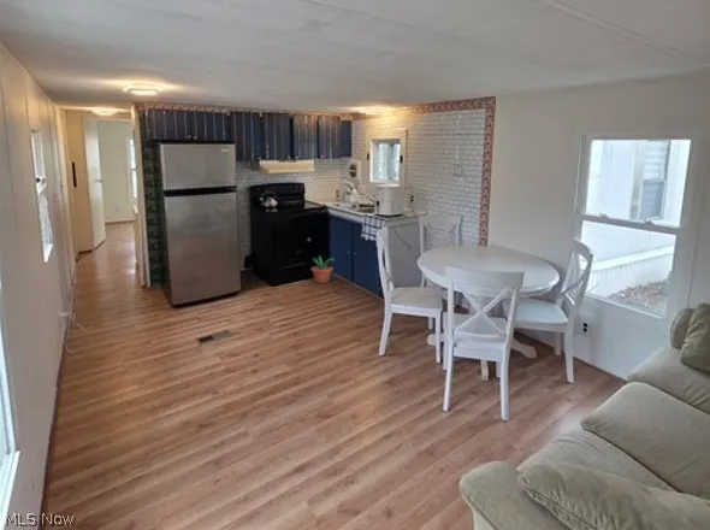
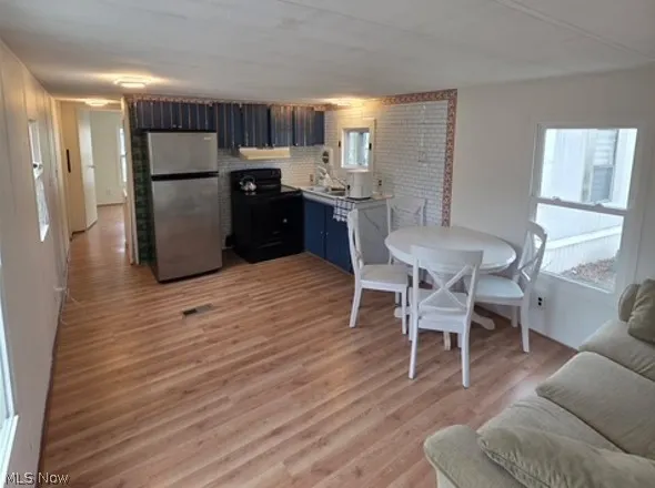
- potted plant [310,254,333,284]
